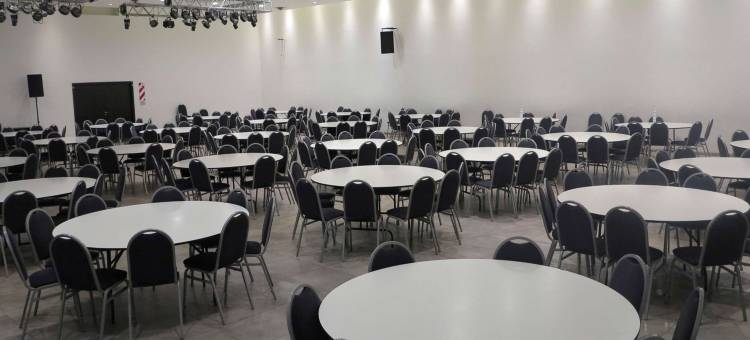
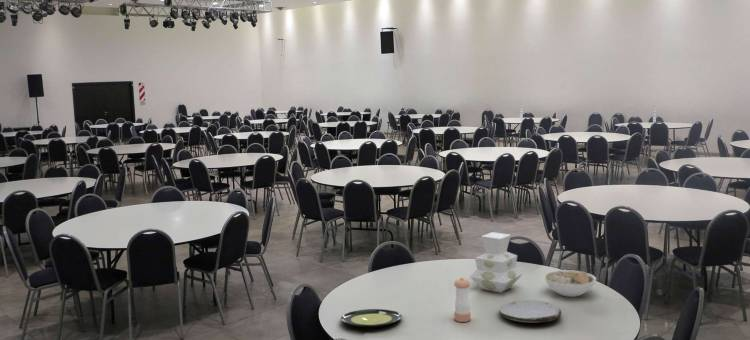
+ pepper shaker [453,277,472,323]
+ bowl [543,269,597,298]
+ vase [469,231,523,294]
+ plate [498,299,562,323]
+ plate [340,308,403,328]
